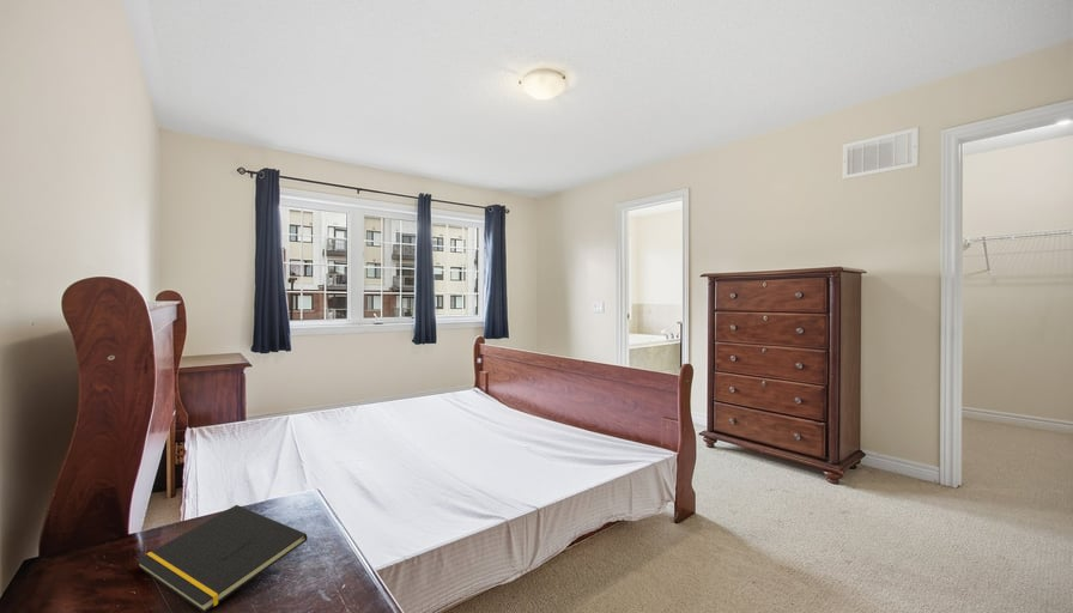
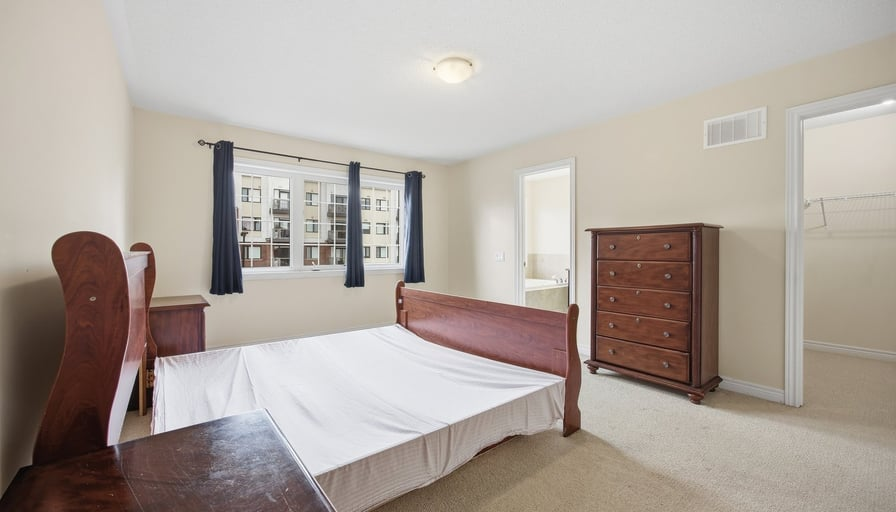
- notepad [135,504,309,613]
